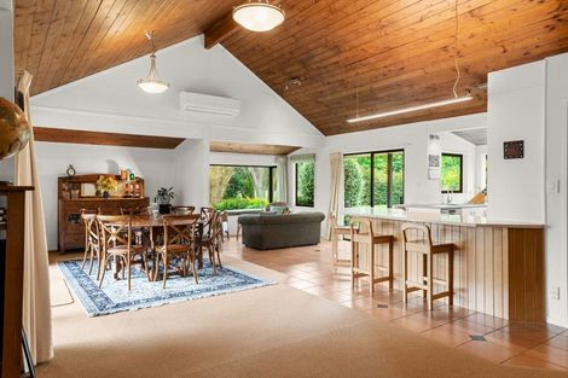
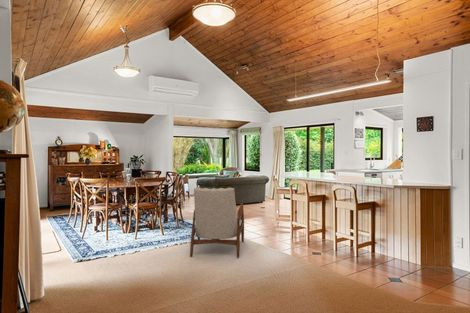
+ armchair [189,187,245,259]
